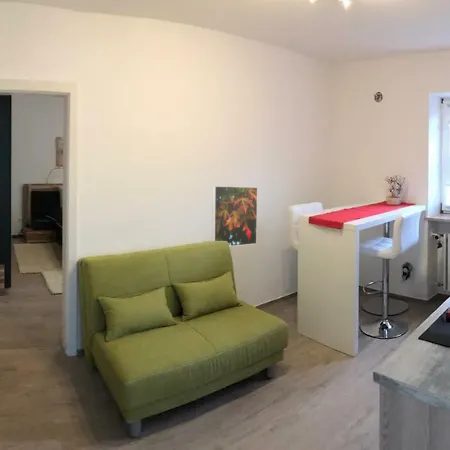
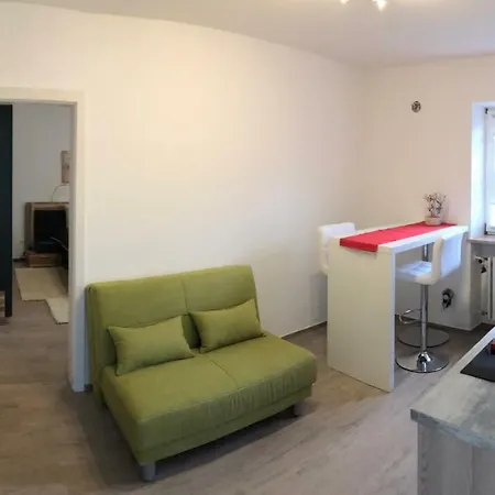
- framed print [211,185,259,247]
